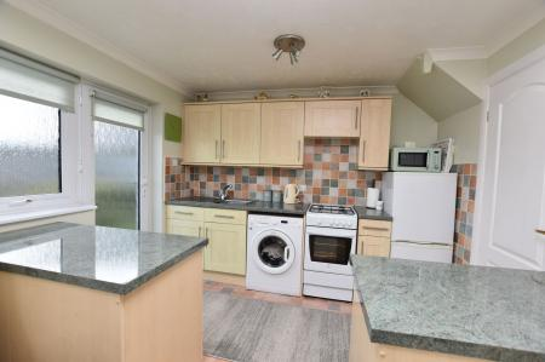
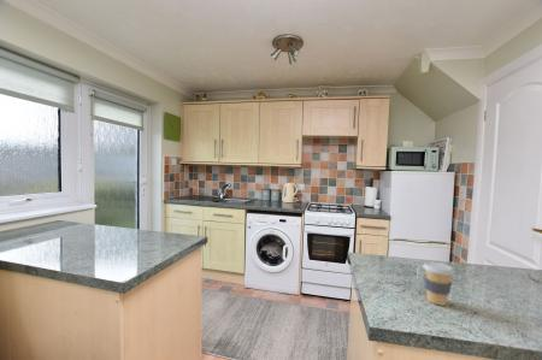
+ coffee cup [422,260,456,306]
